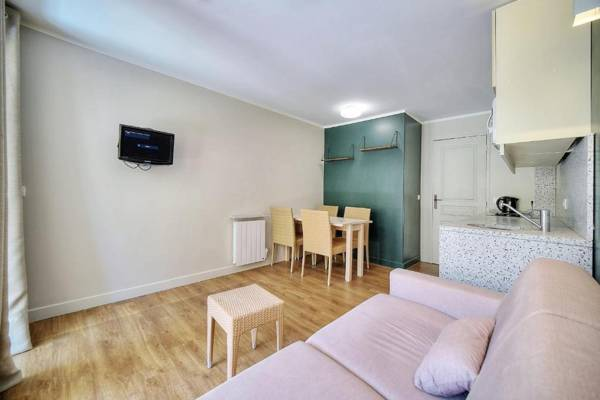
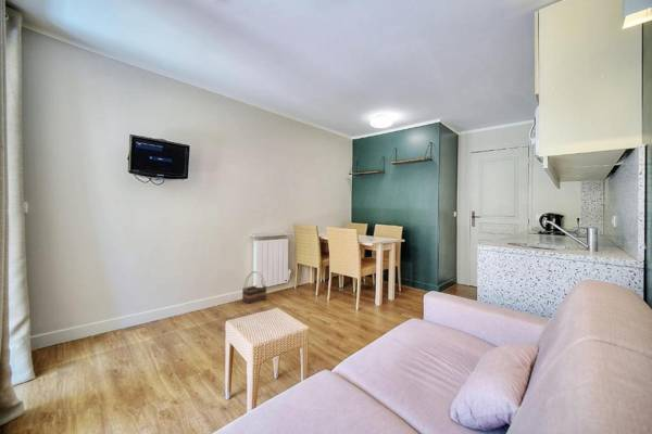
+ basket [241,270,268,305]
